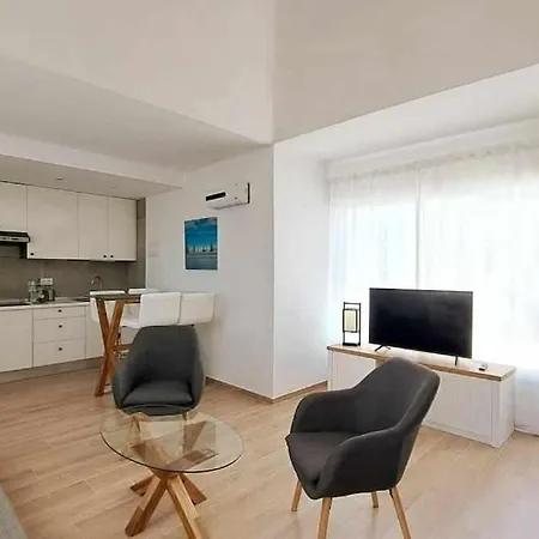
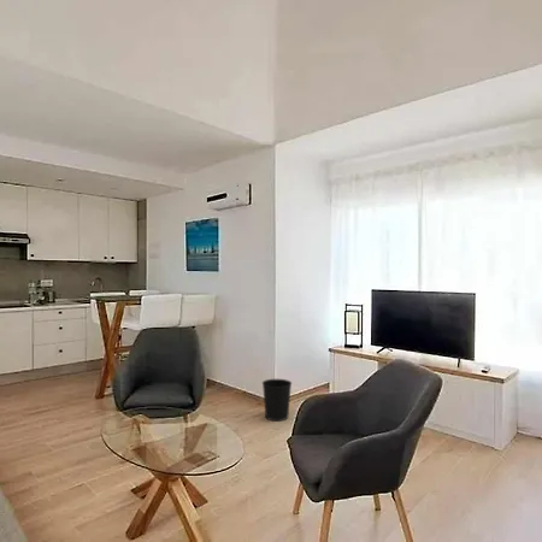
+ wastebasket [261,378,293,422]
